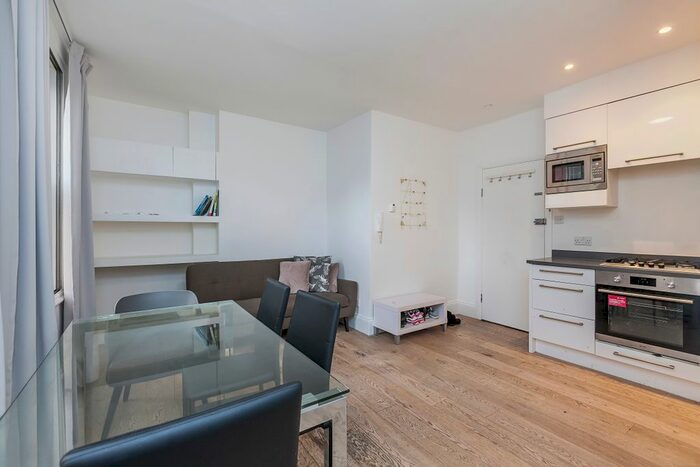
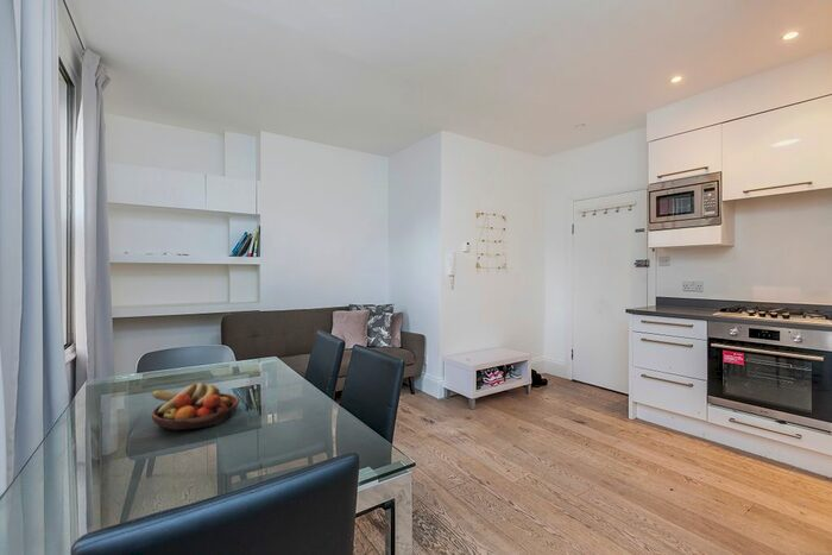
+ fruit bowl [151,381,241,431]
